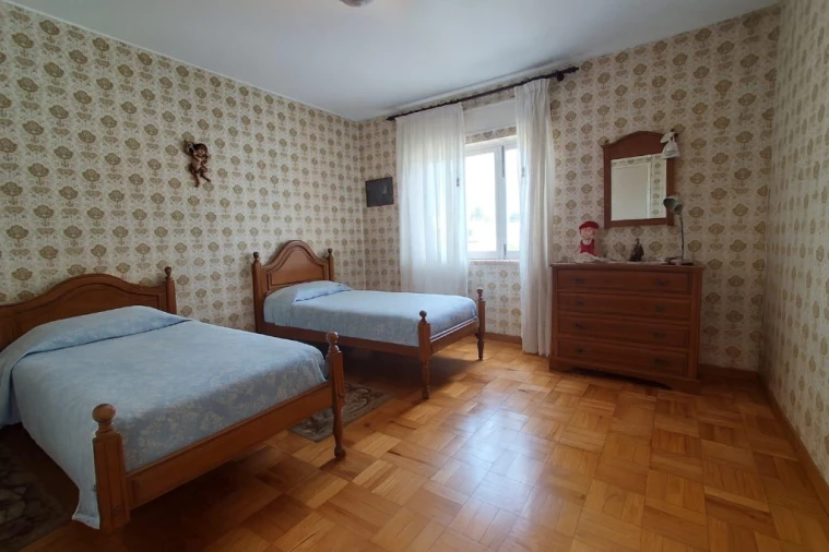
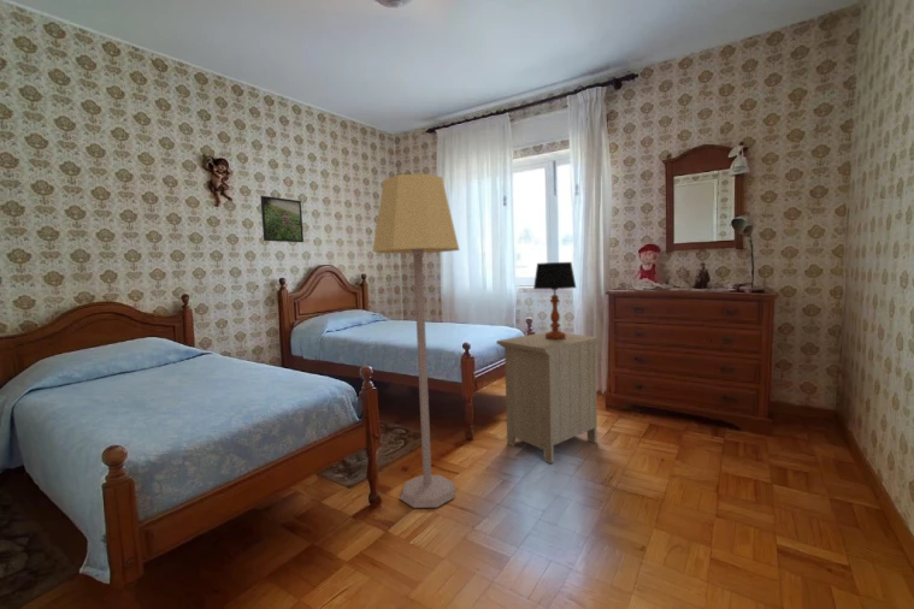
+ lamp [371,172,460,509]
+ nightstand [496,331,601,465]
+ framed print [260,195,305,243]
+ table lamp [532,261,577,339]
